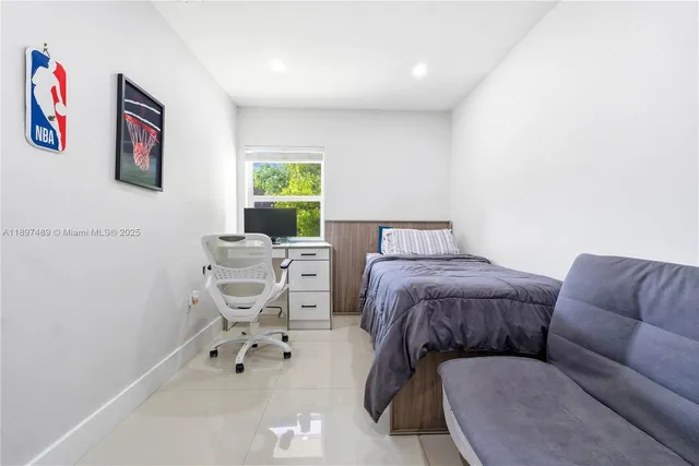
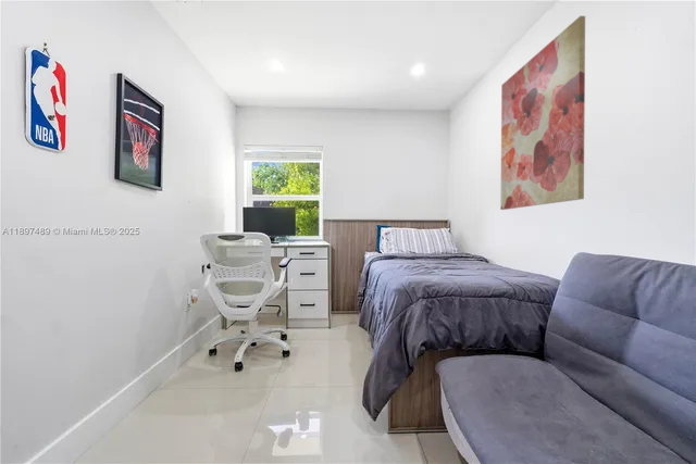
+ wall art [499,15,586,211]
